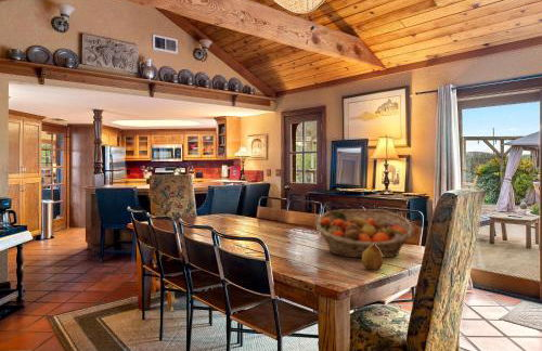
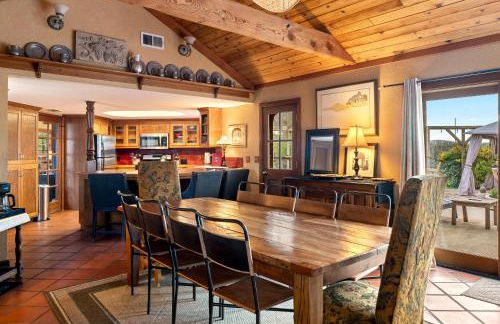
- fruit basket [315,208,415,259]
- fruit [361,243,384,271]
